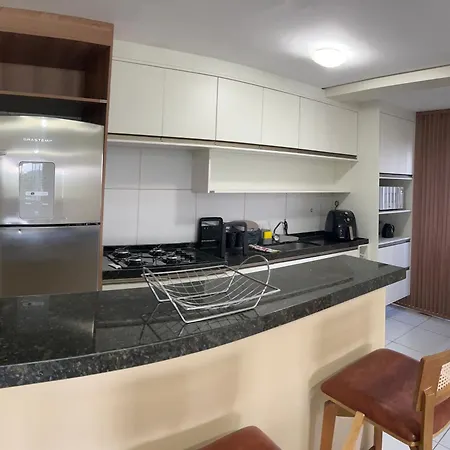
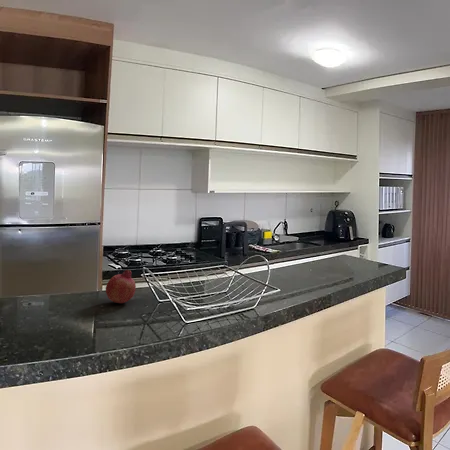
+ fruit [105,269,137,304]
